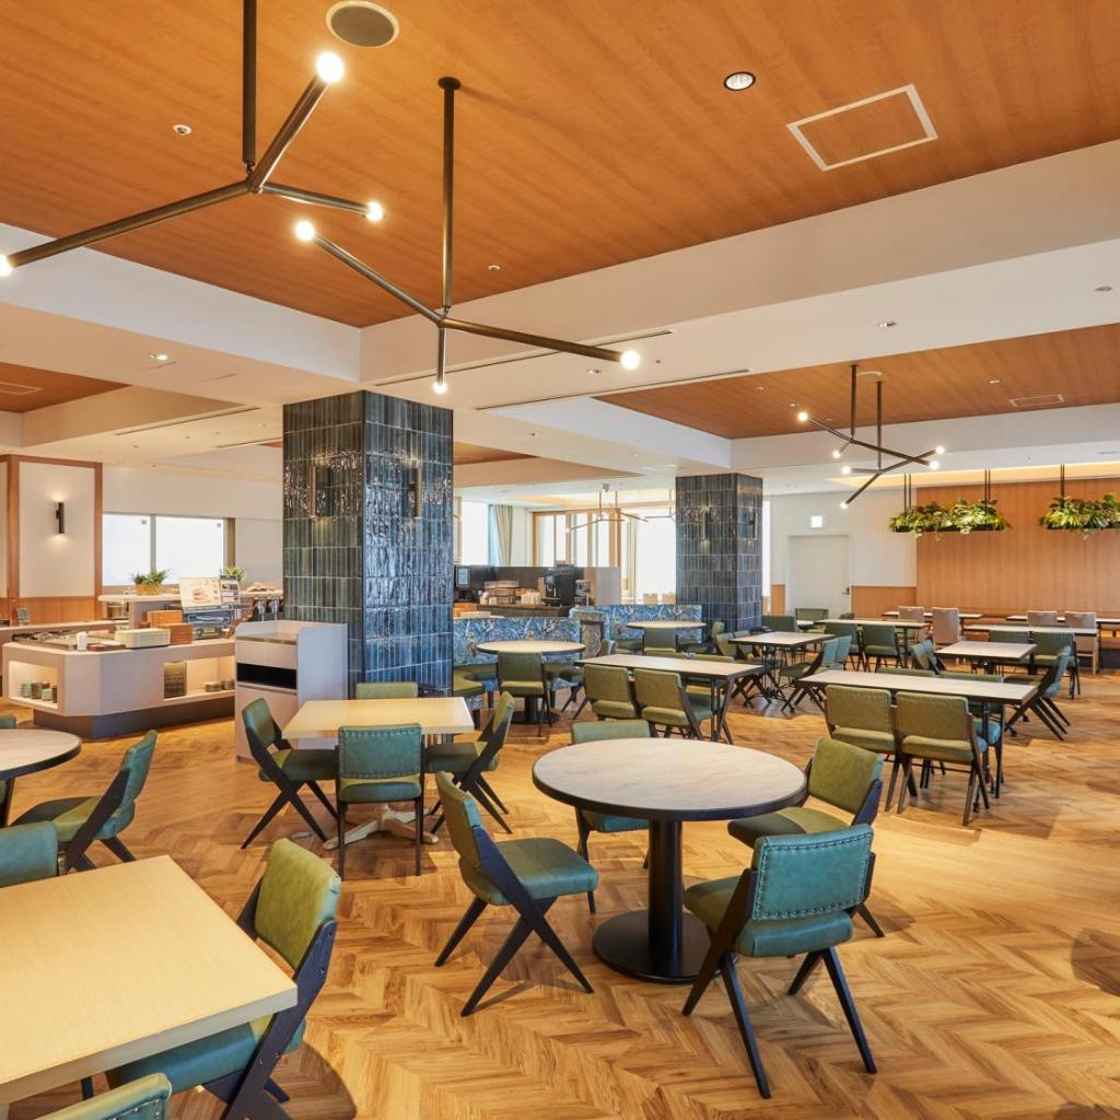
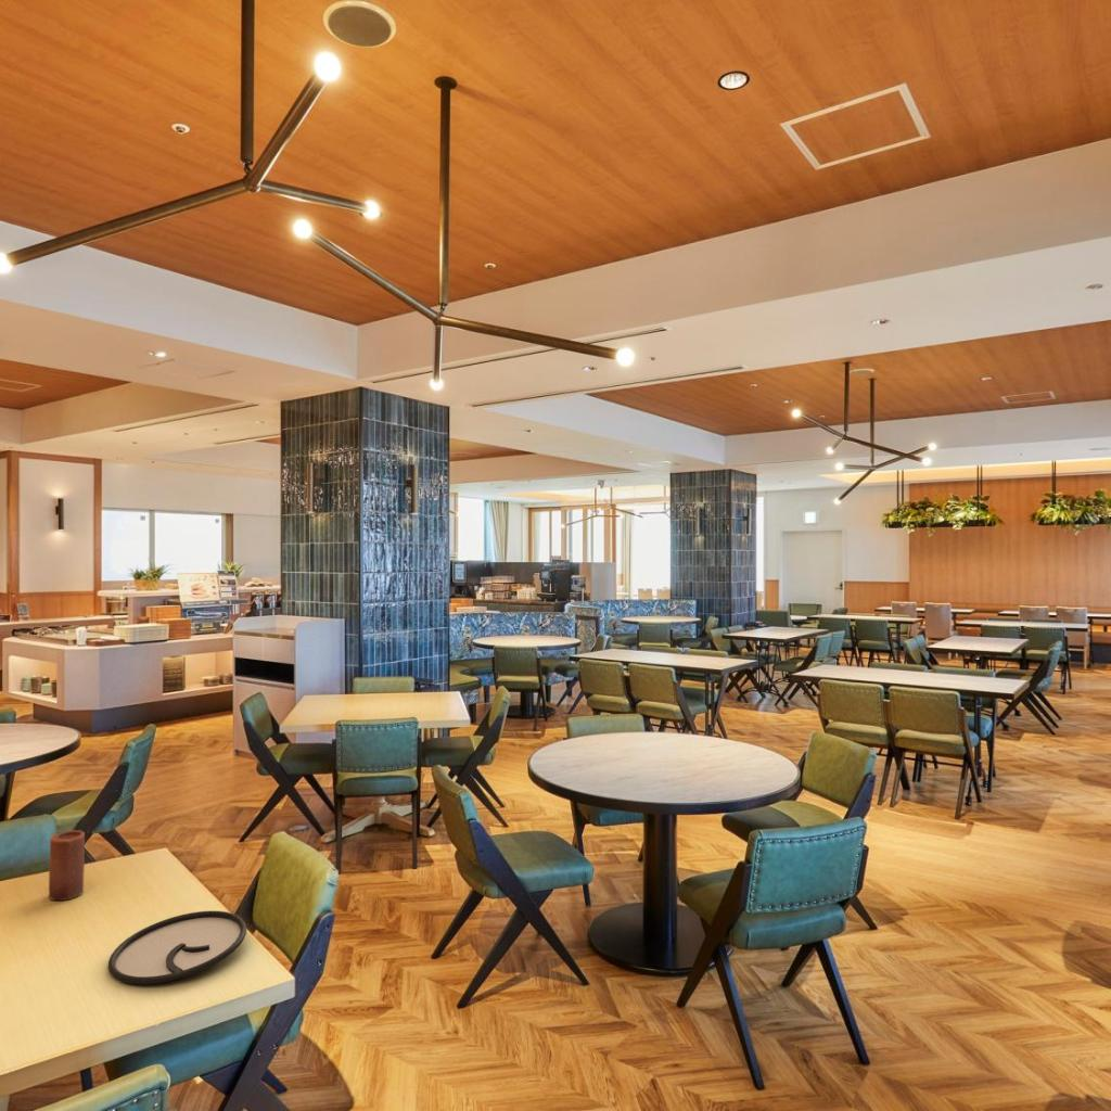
+ candle [48,829,86,902]
+ plate [107,910,247,985]
